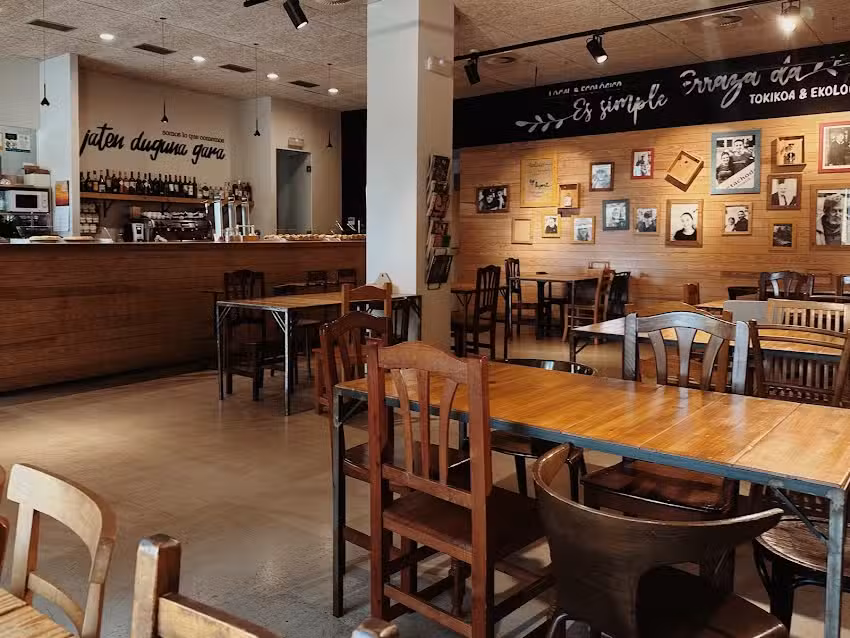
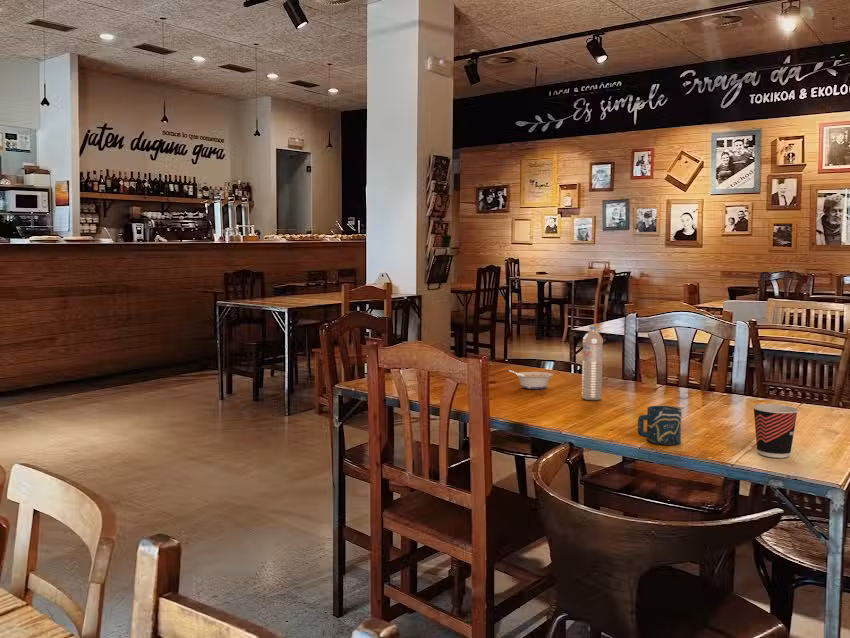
+ cup [637,405,683,446]
+ water bottle [581,326,604,401]
+ cup [752,403,799,459]
+ legume [508,369,553,390]
